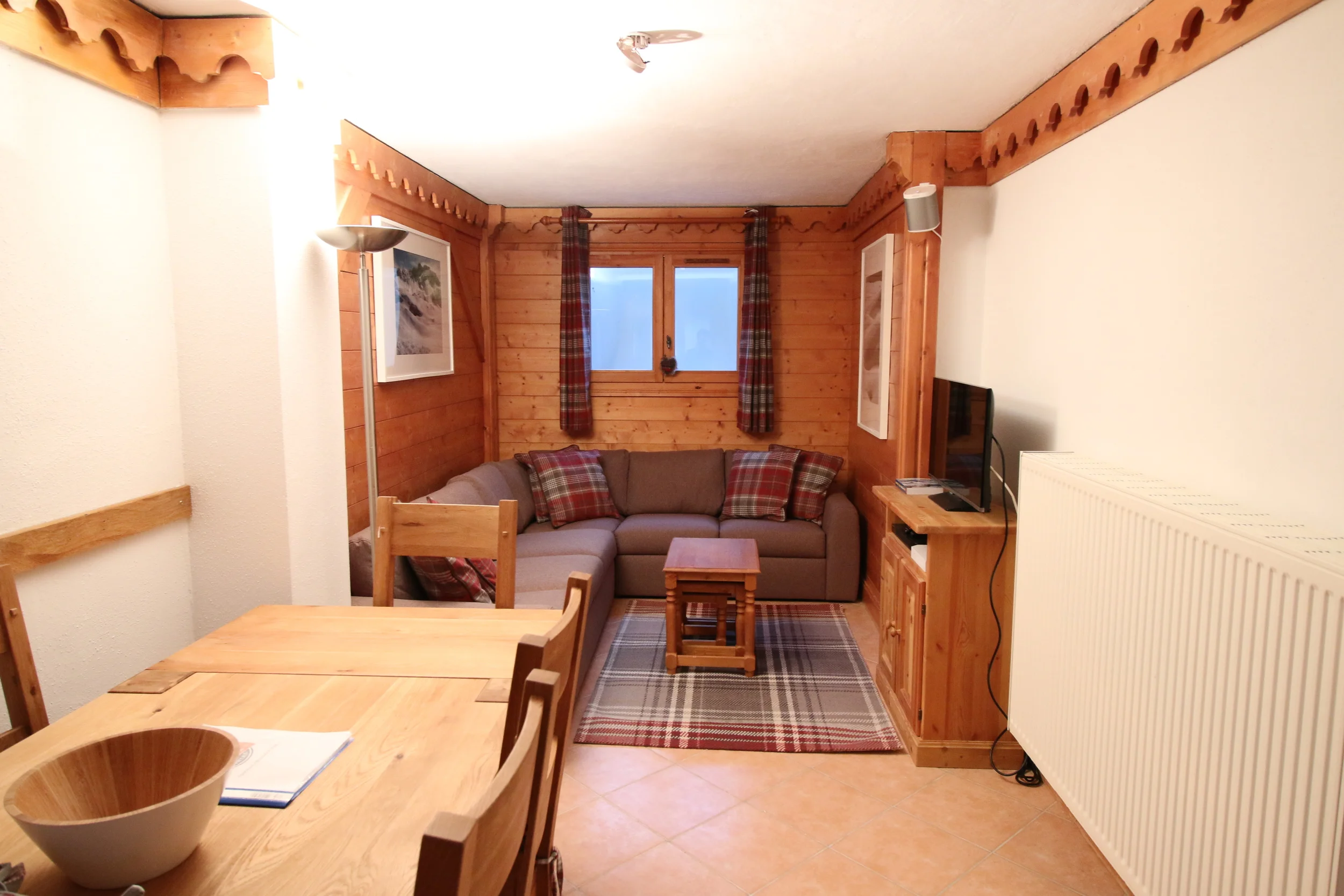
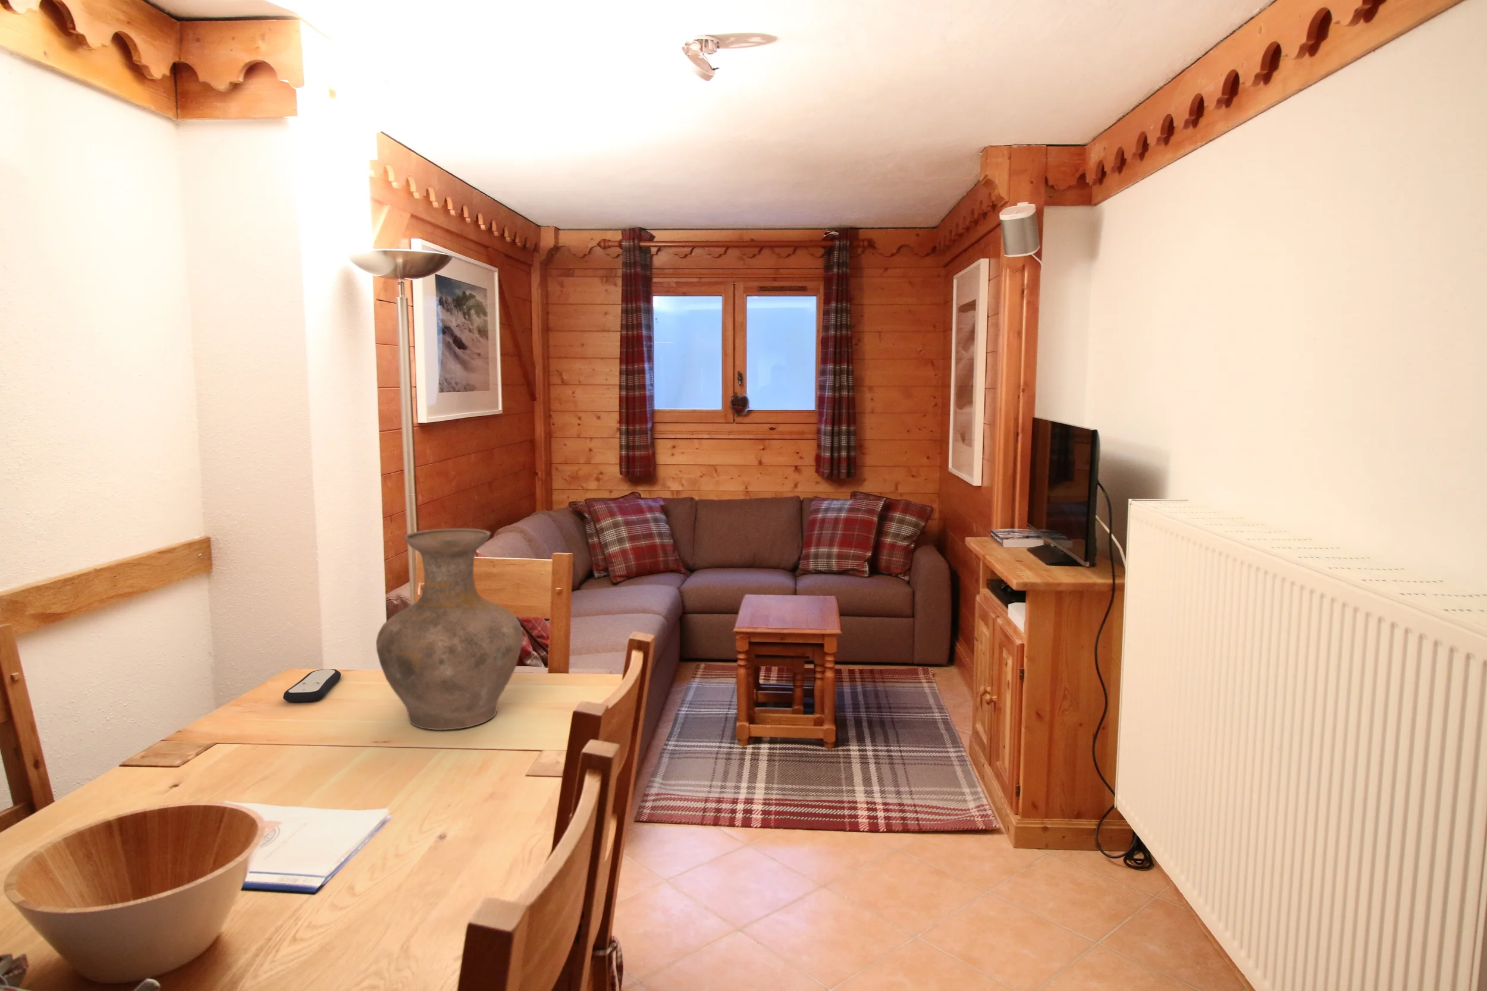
+ vase [375,528,523,731]
+ remote control [282,669,342,702]
